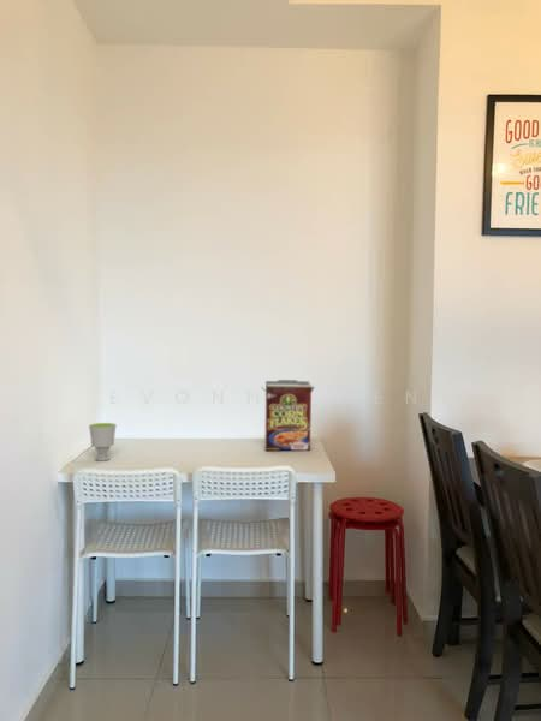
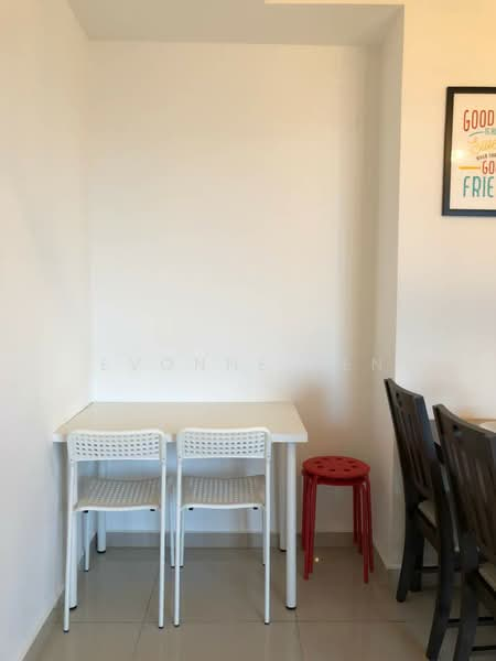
- cereal box [262,379,316,452]
- cup [88,422,118,463]
